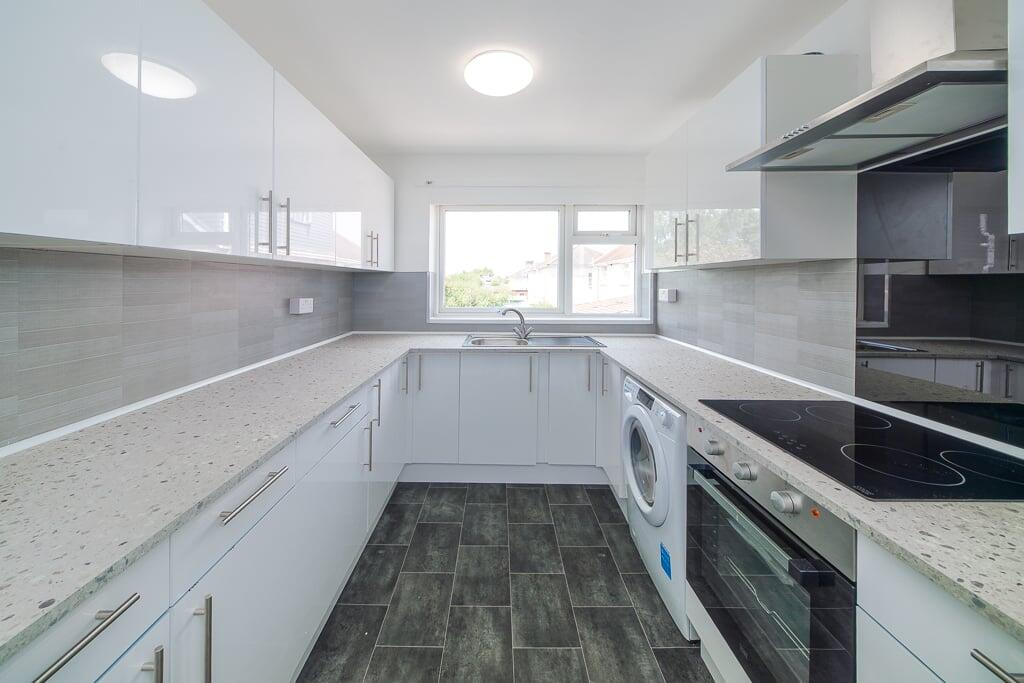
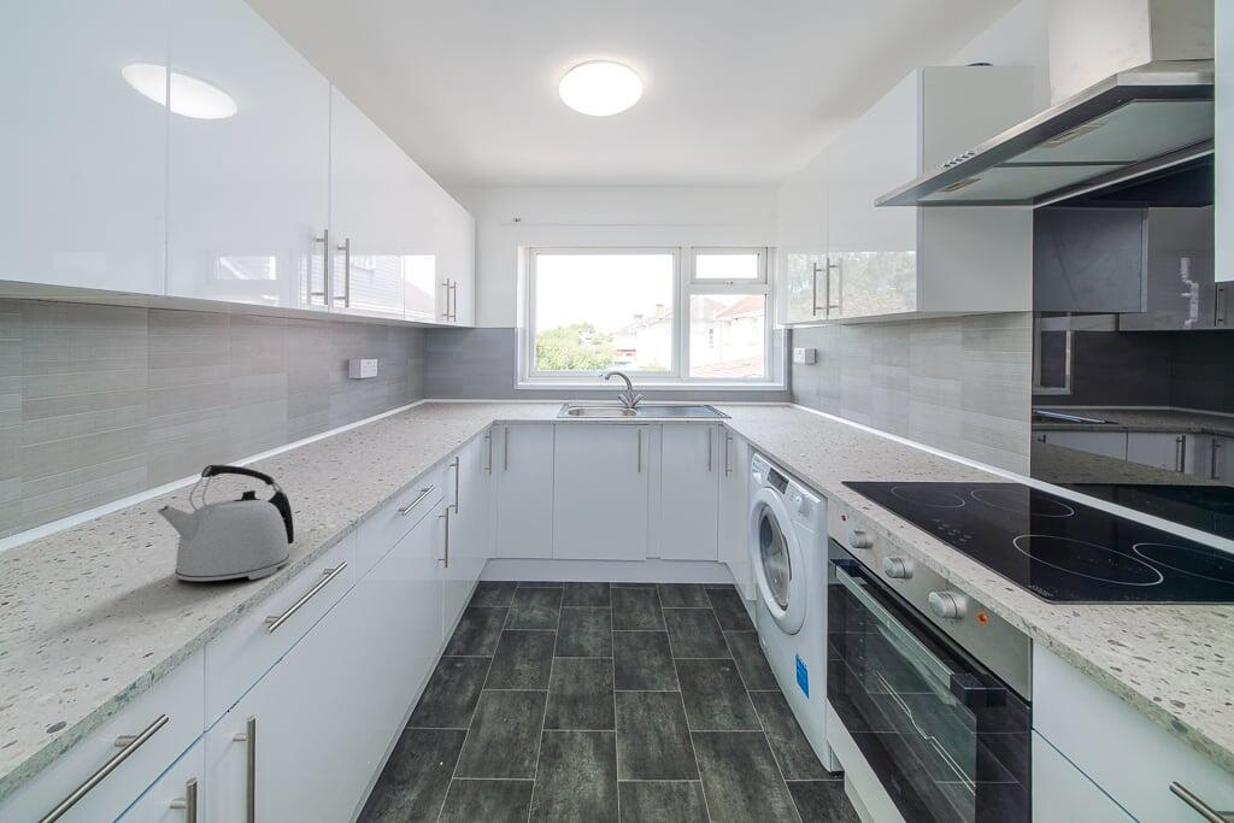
+ kettle [155,464,295,582]
